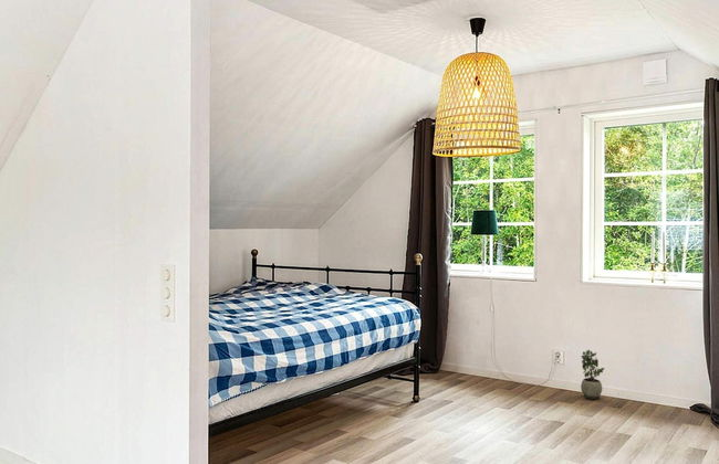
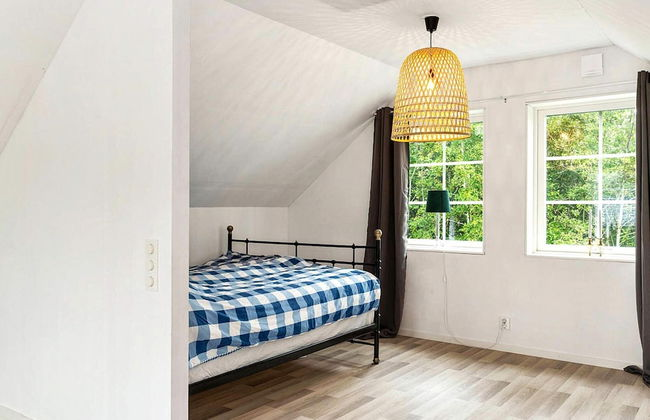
- potted plant [580,349,605,400]
